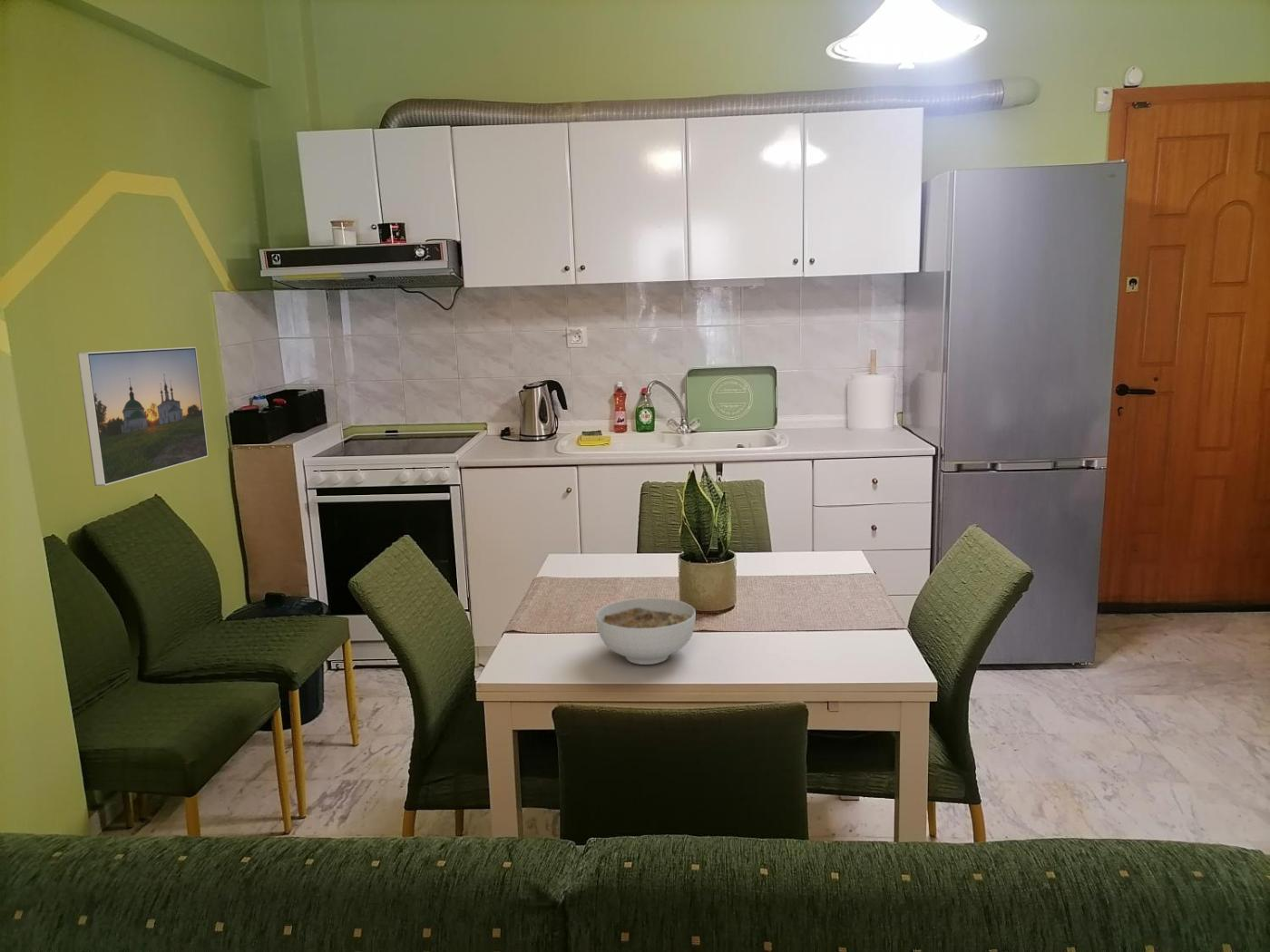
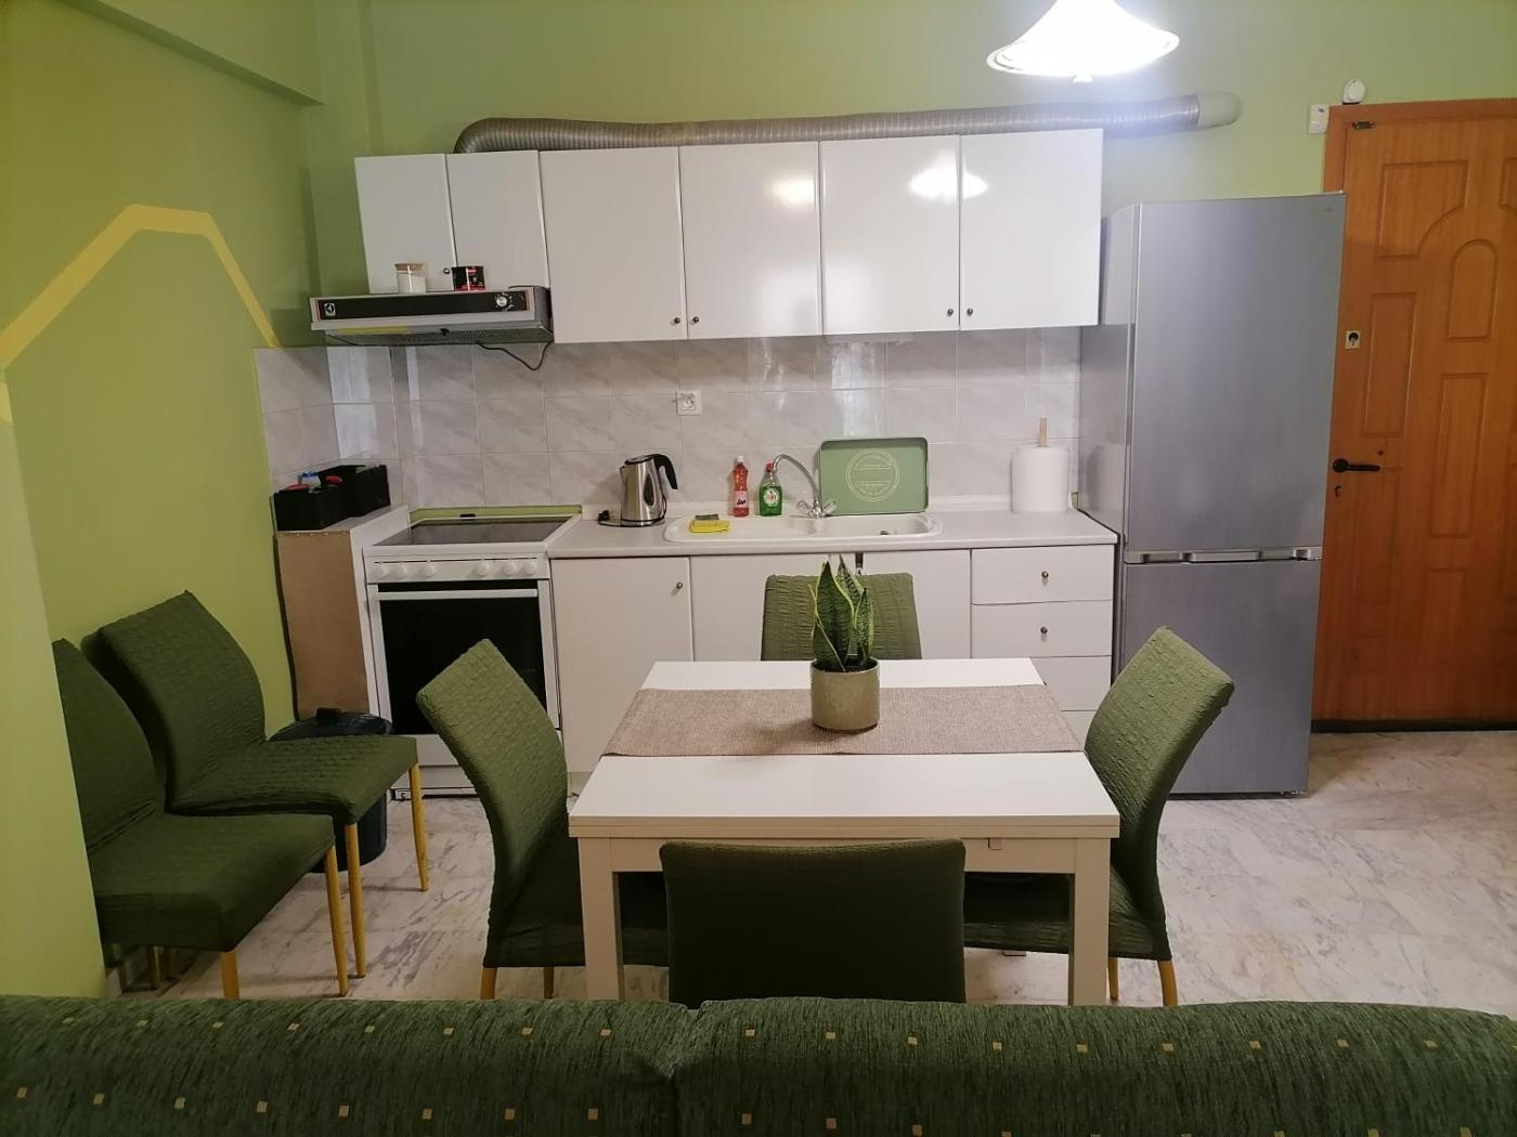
- bowl [595,597,697,665]
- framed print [76,346,210,487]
